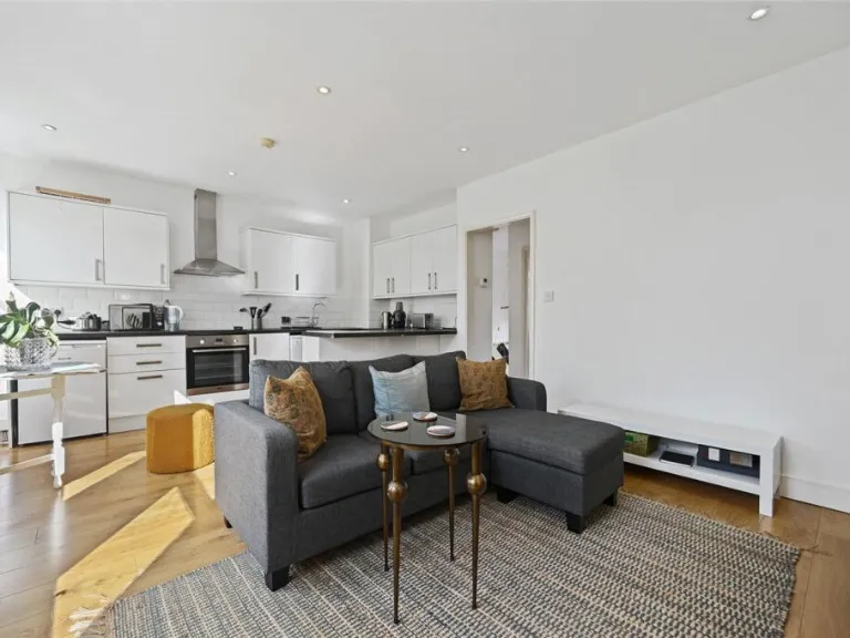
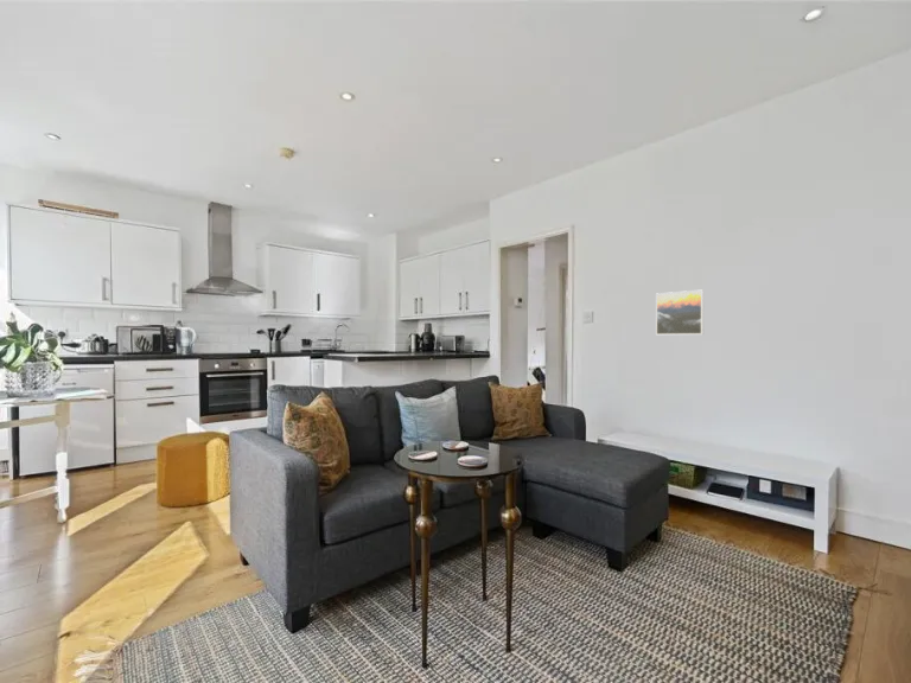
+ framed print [655,289,705,336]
